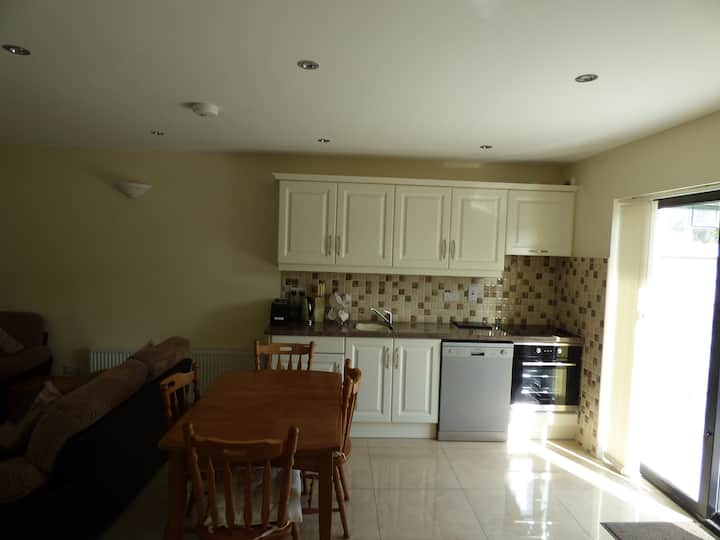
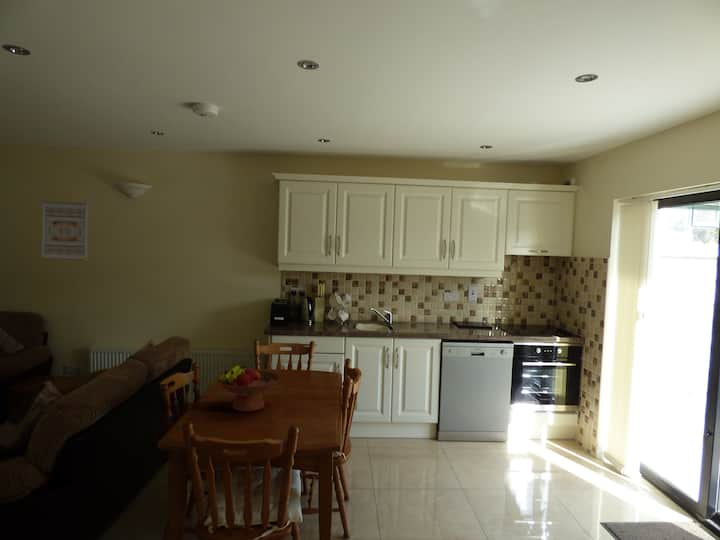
+ wall art [40,200,89,262]
+ fruit bowl [216,365,282,413]
